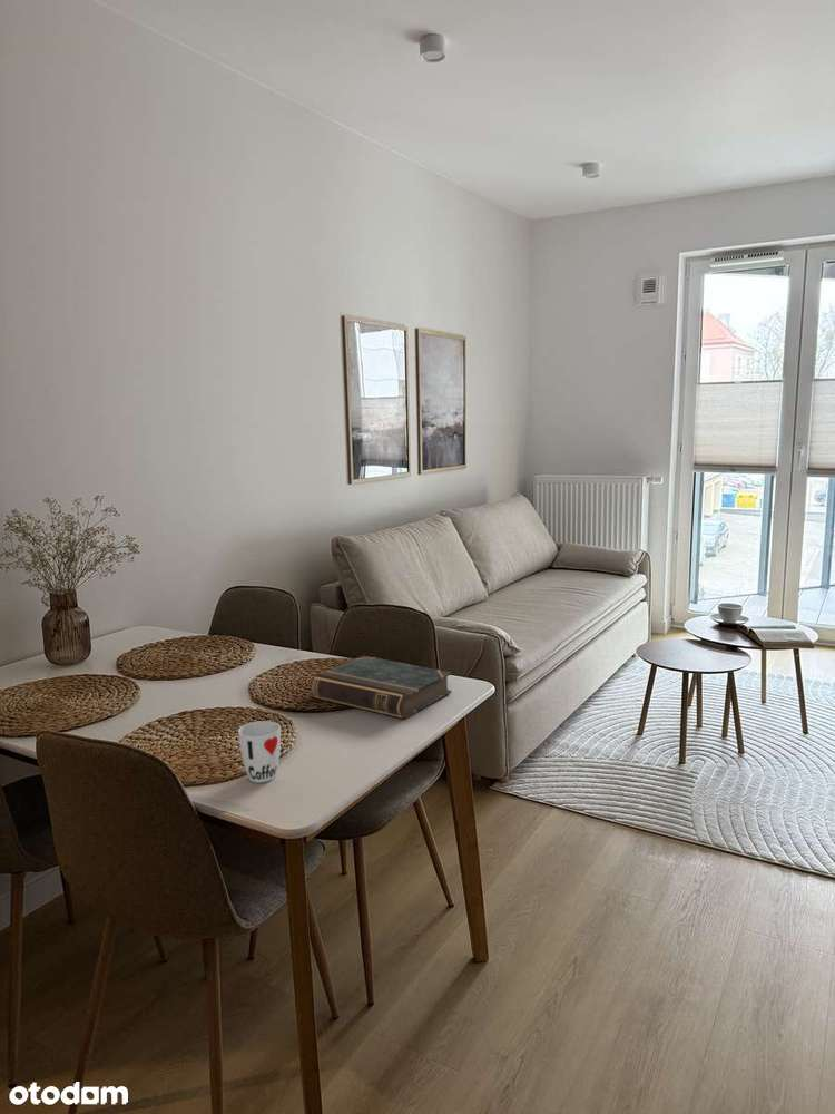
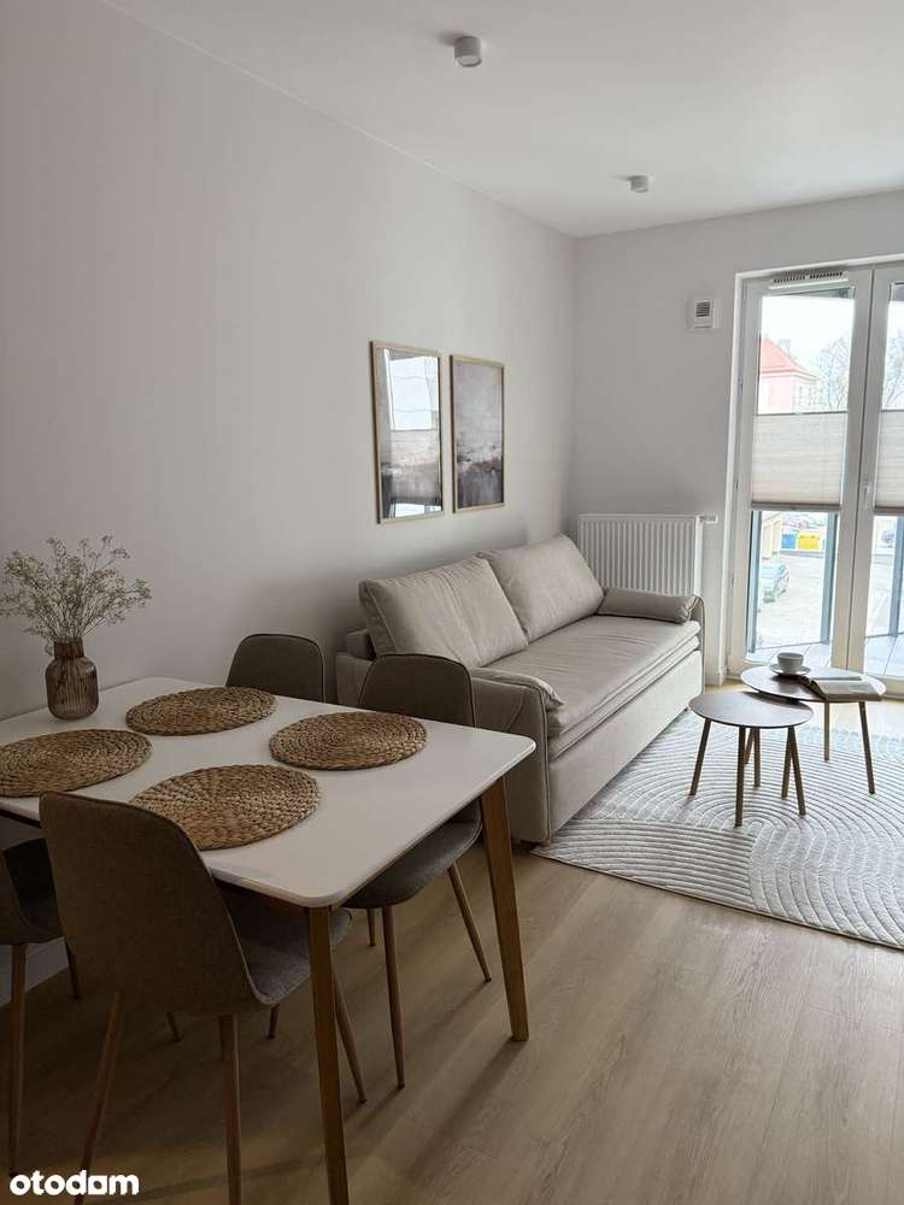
- cup [237,720,282,783]
- book [310,655,452,720]
